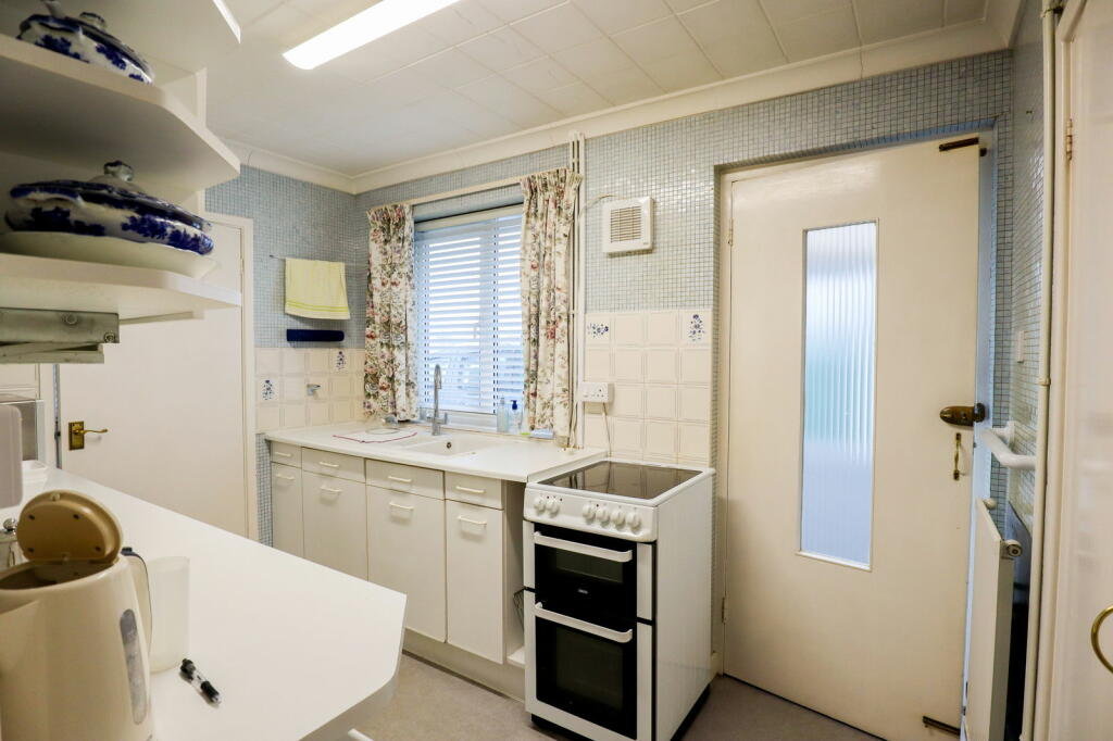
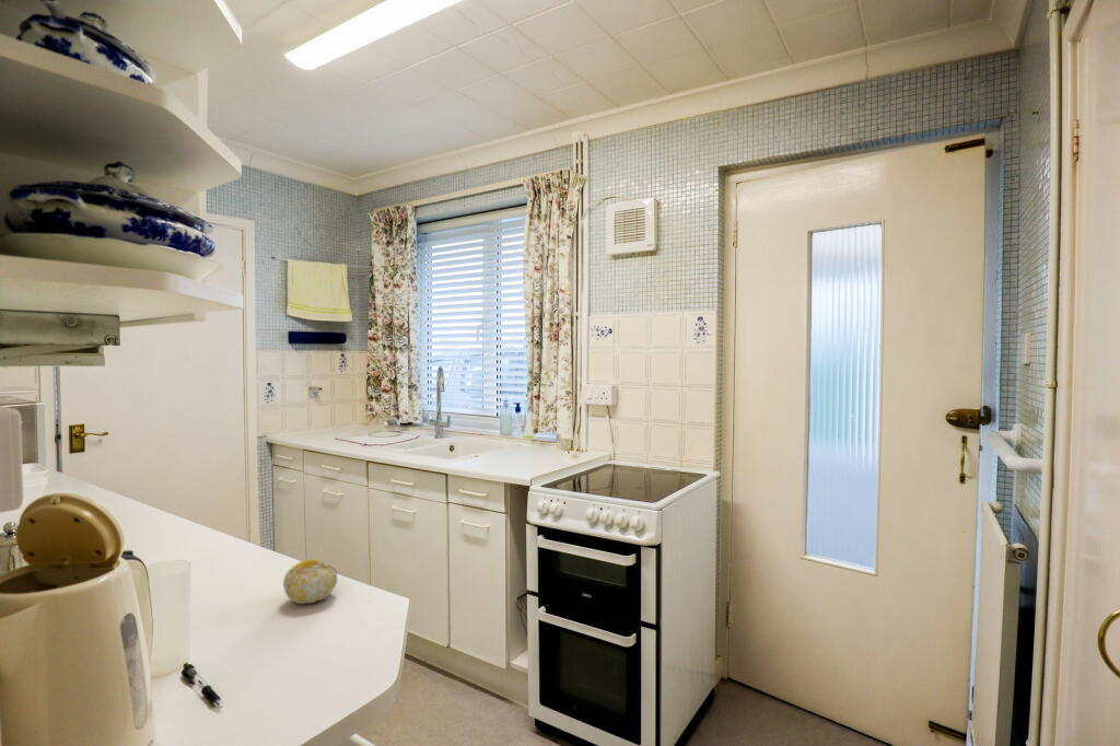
+ fruit [282,558,338,605]
